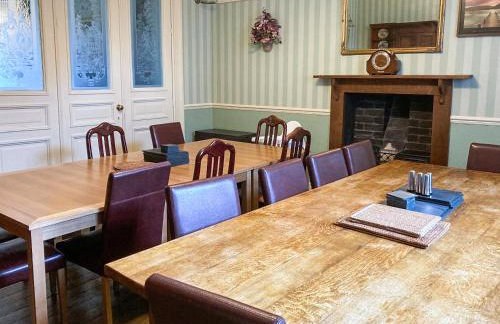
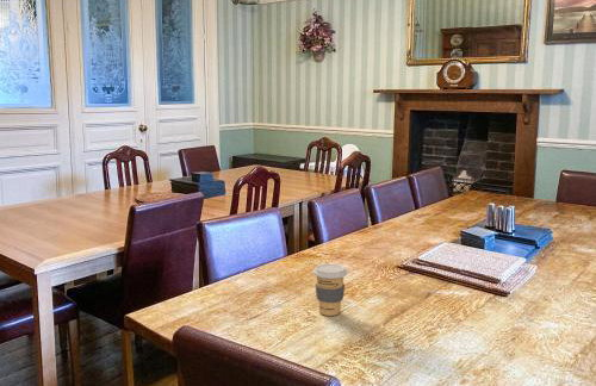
+ coffee cup [312,263,348,317]
